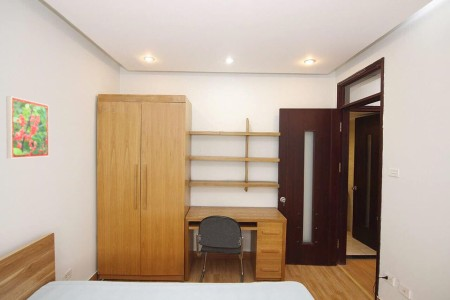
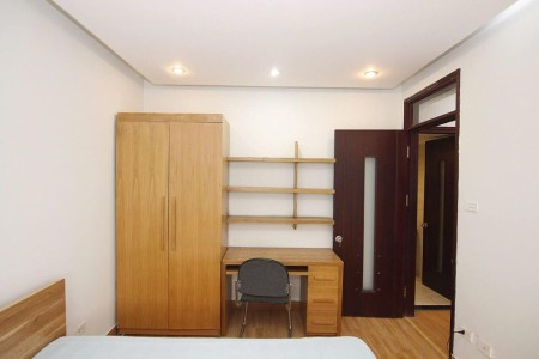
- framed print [6,95,50,159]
